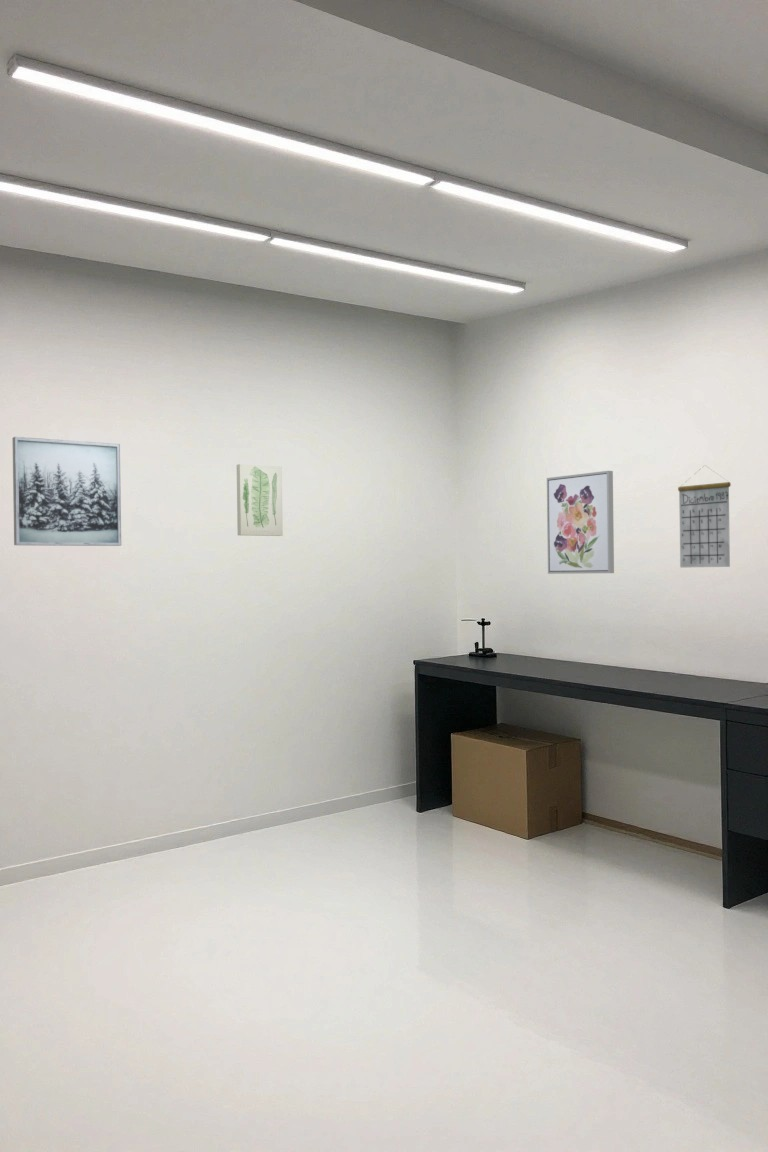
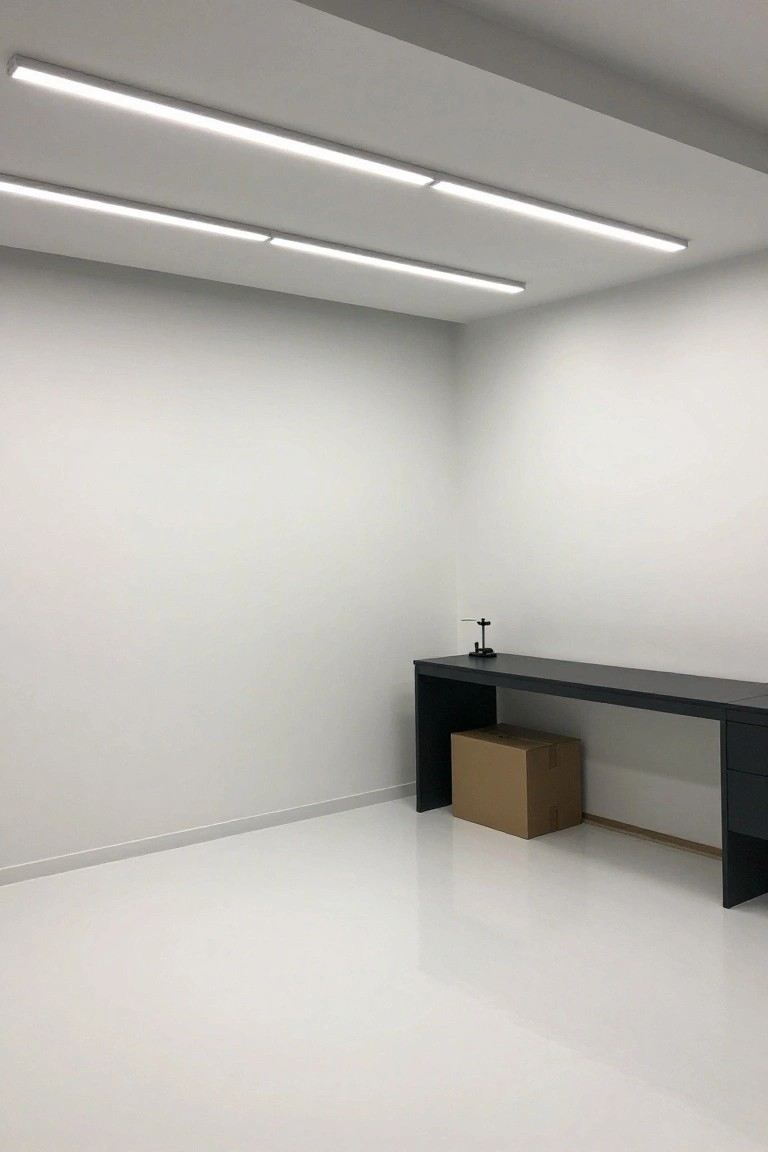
- calendar [677,464,732,568]
- wall art [546,470,615,575]
- wall art [12,436,122,547]
- wall art [236,463,284,537]
